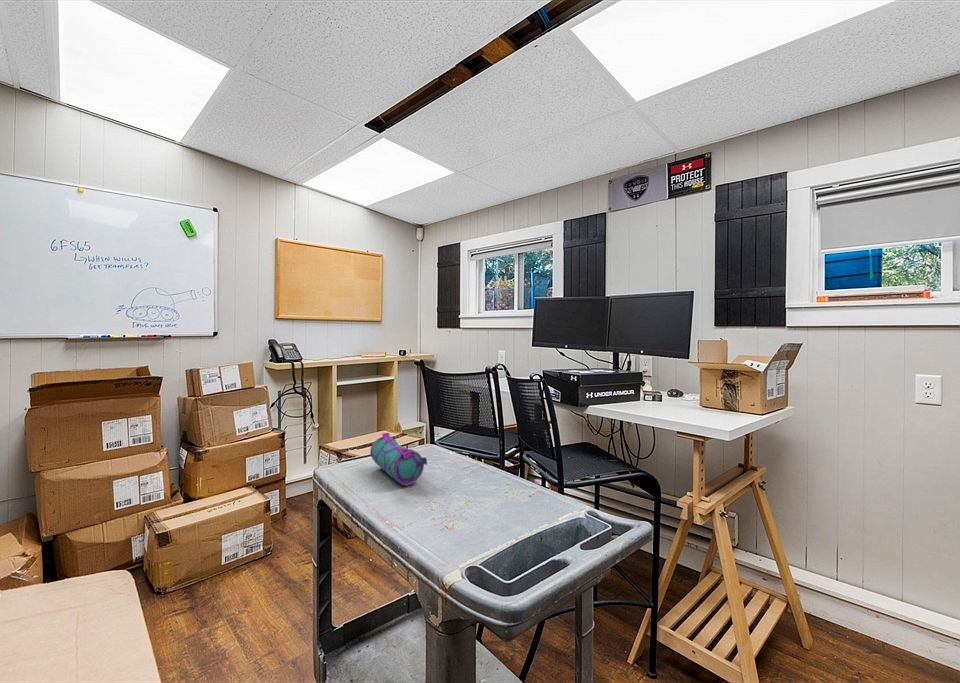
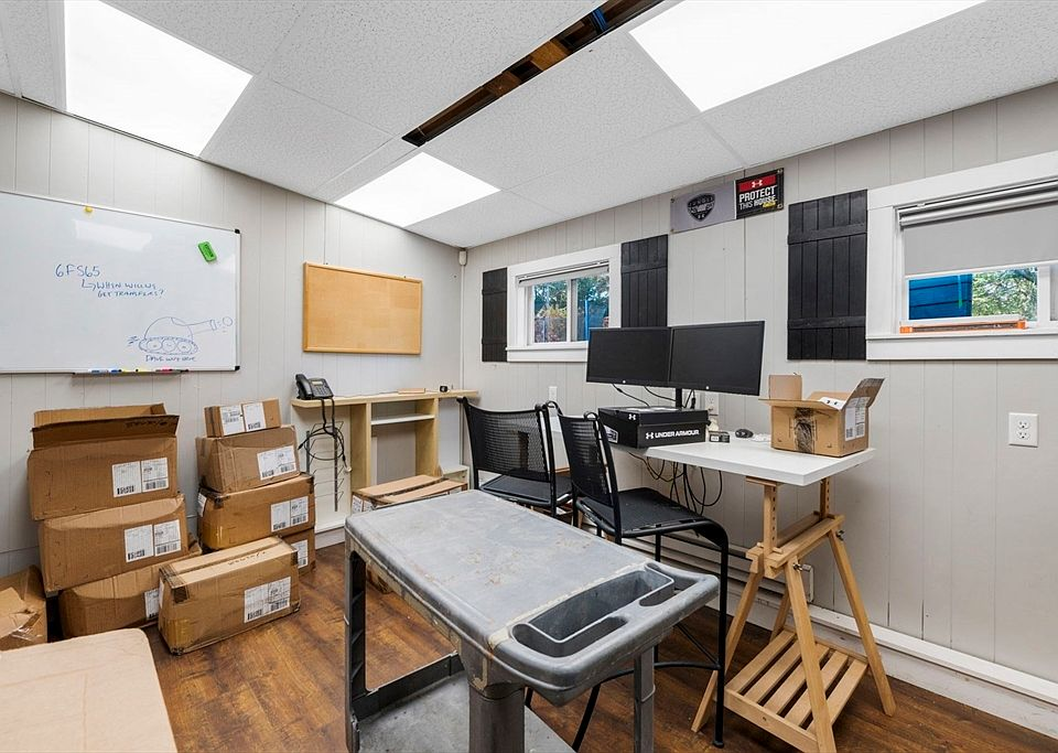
- pencil case [369,432,428,487]
